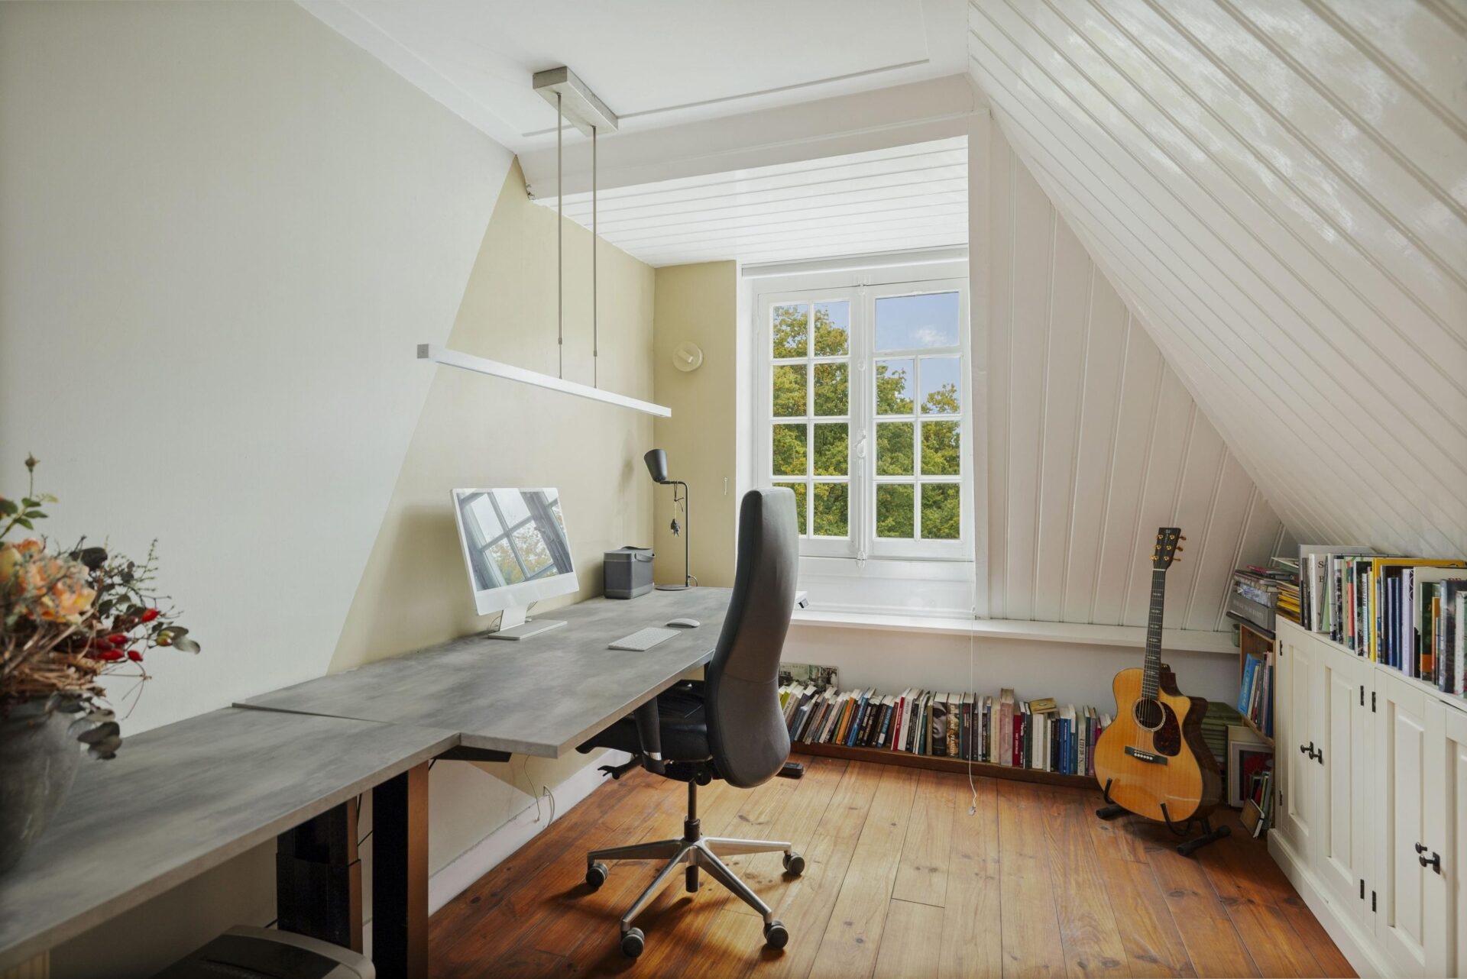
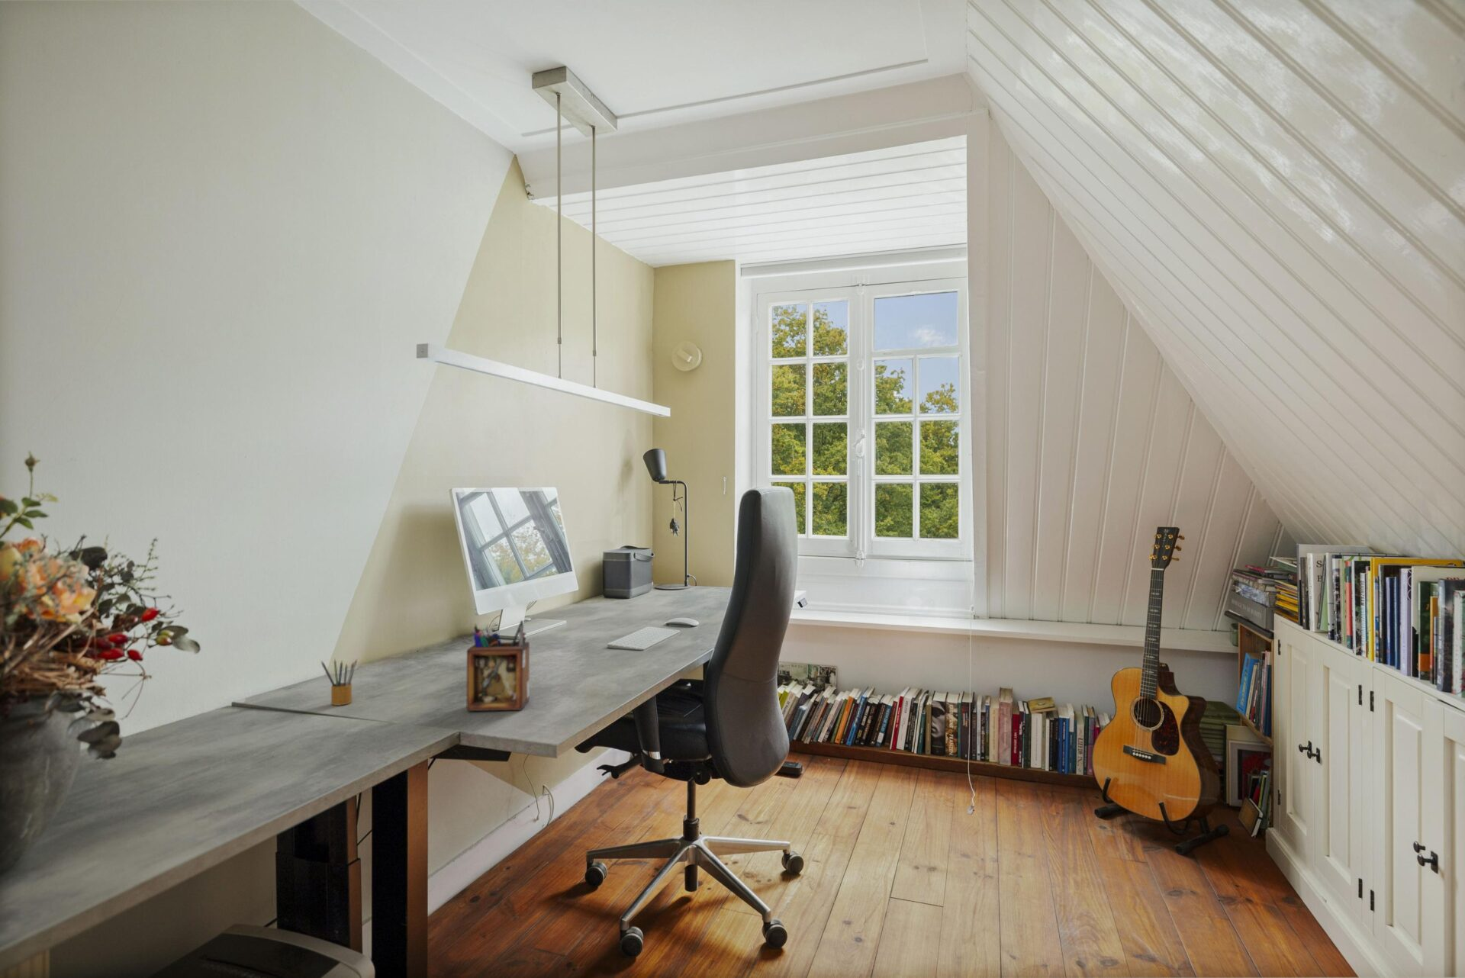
+ pencil box [321,658,358,706]
+ desk organizer [465,620,531,712]
